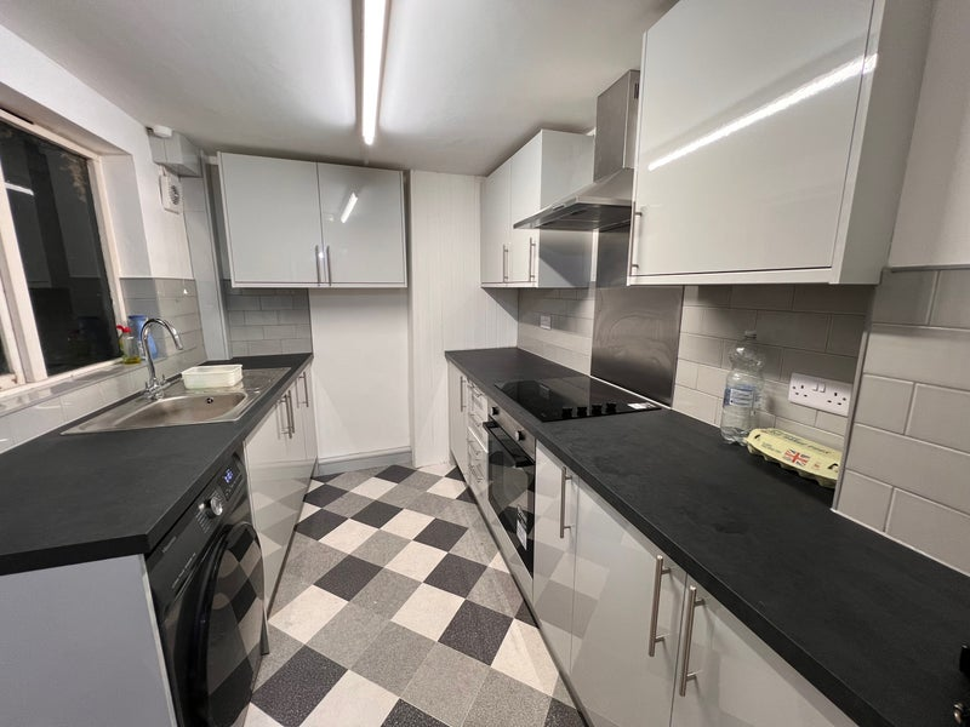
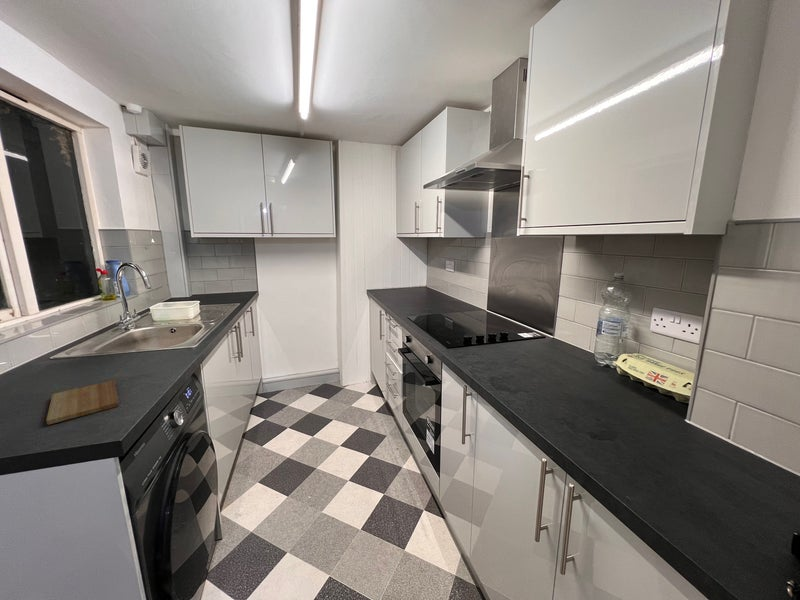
+ cutting board [45,380,120,426]
